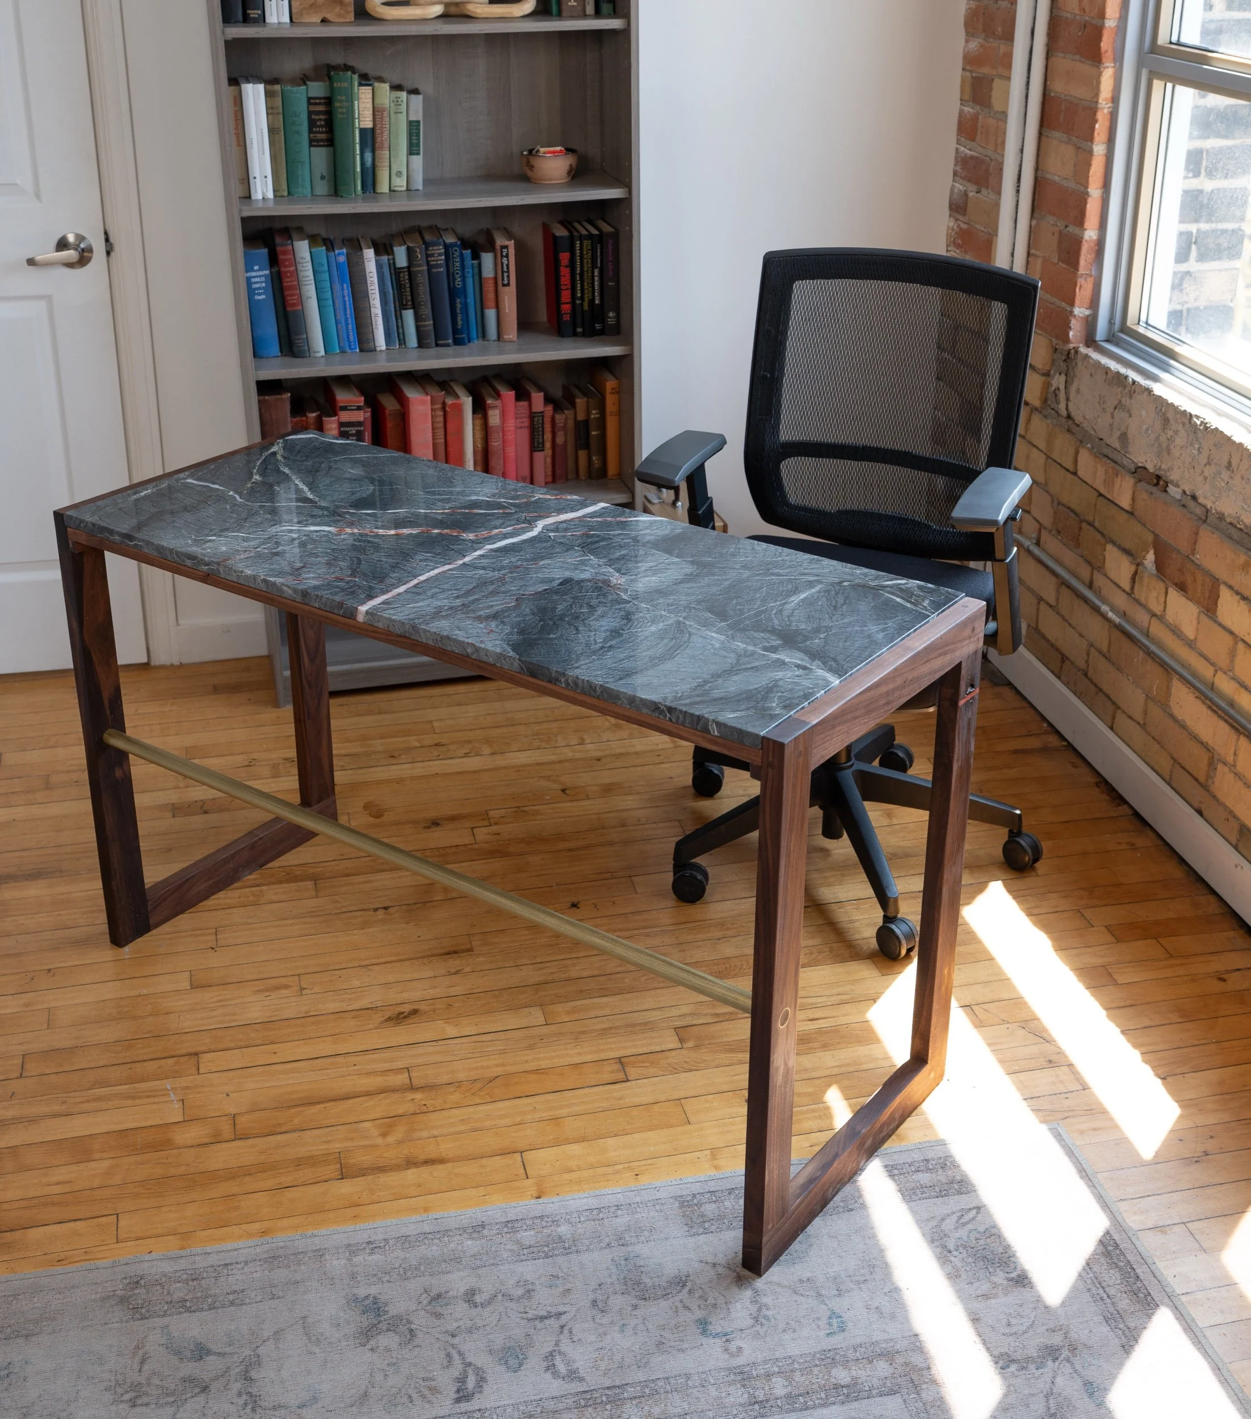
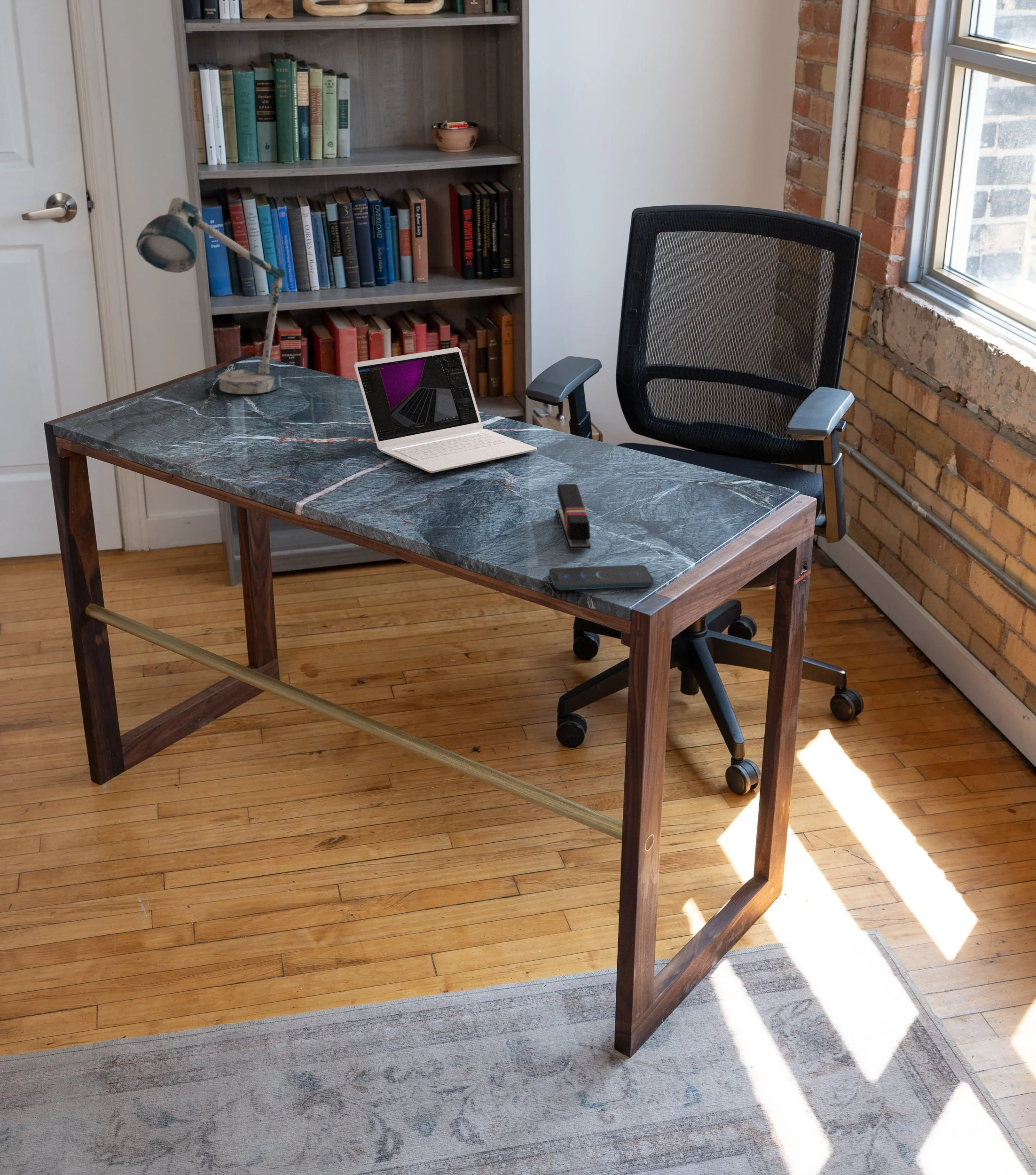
+ laptop [353,347,537,473]
+ stapler [556,483,591,550]
+ smartphone [549,564,654,590]
+ desk lamp [135,197,286,395]
